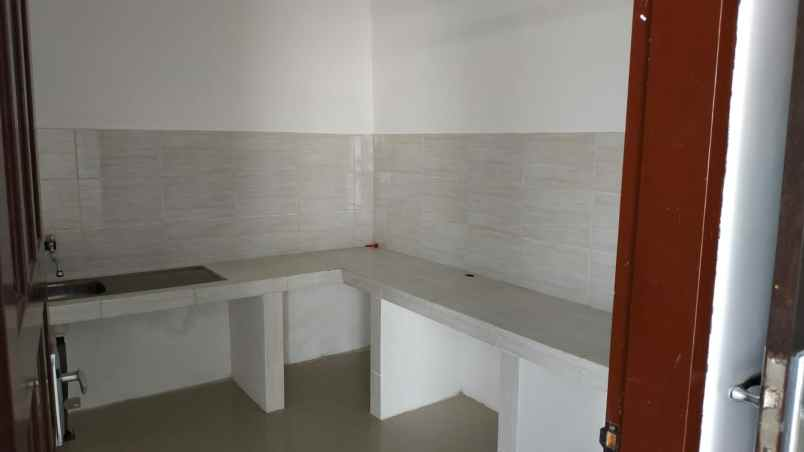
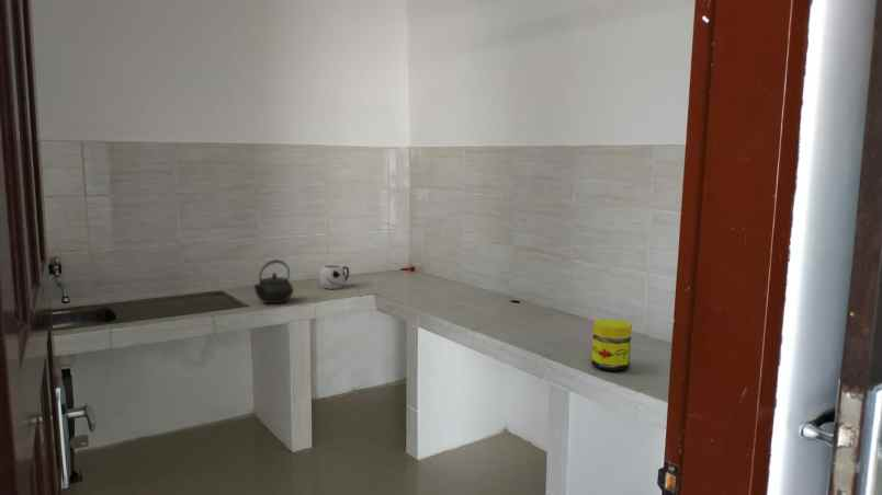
+ jar [590,319,633,371]
+ kettle [252,258,295,304]
+ mug [318,264,350,290]
